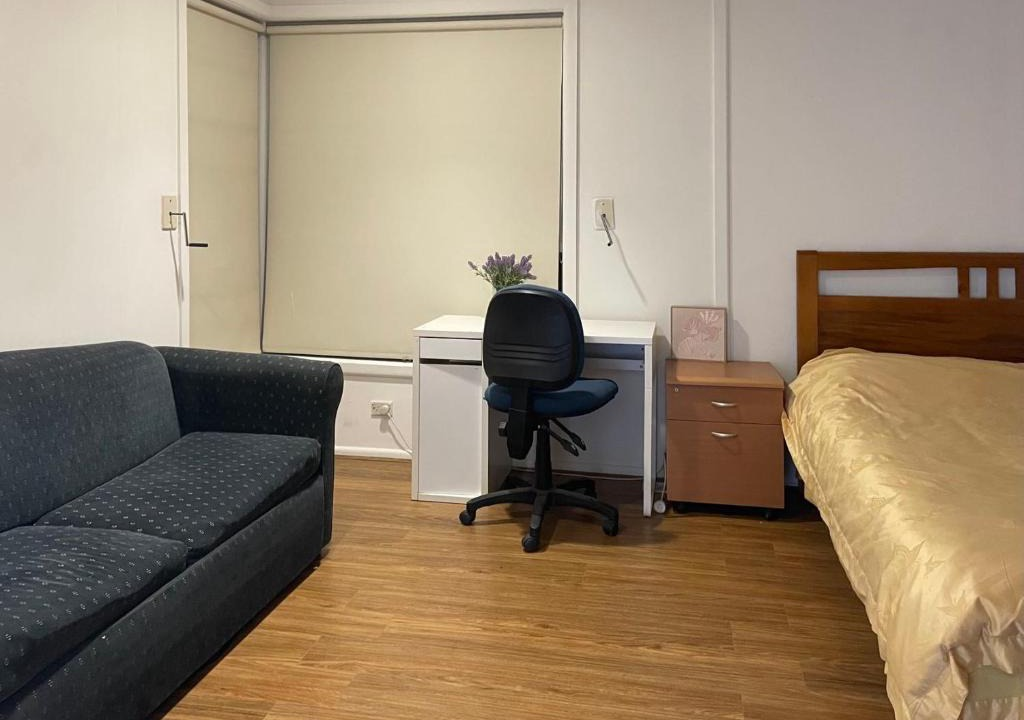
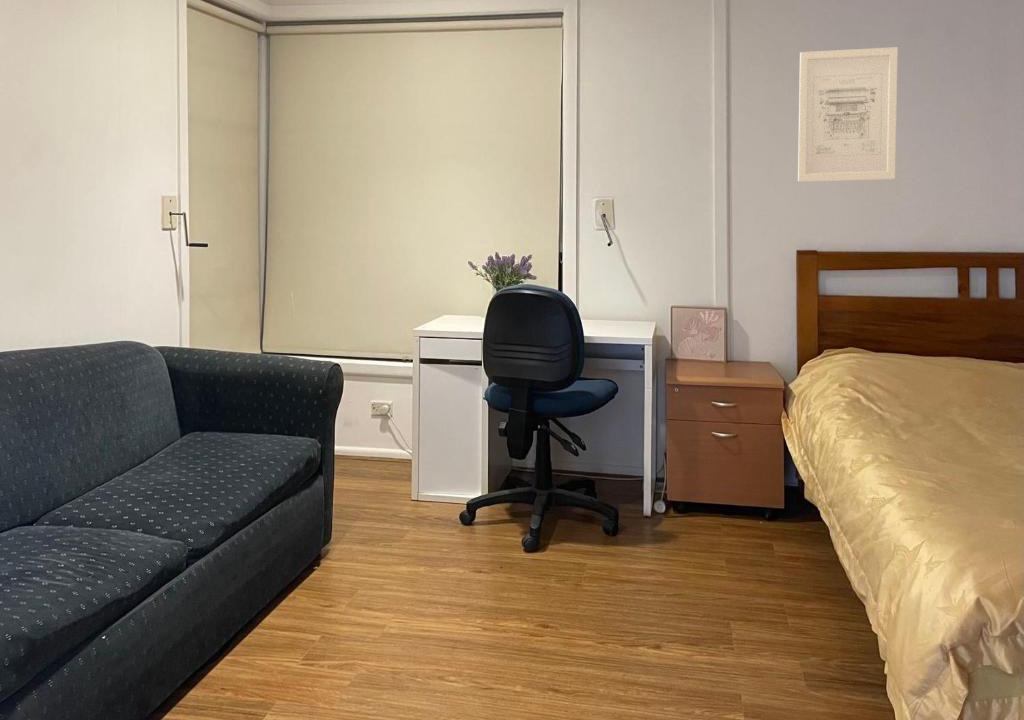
+ wall art [797,46,899,182]
